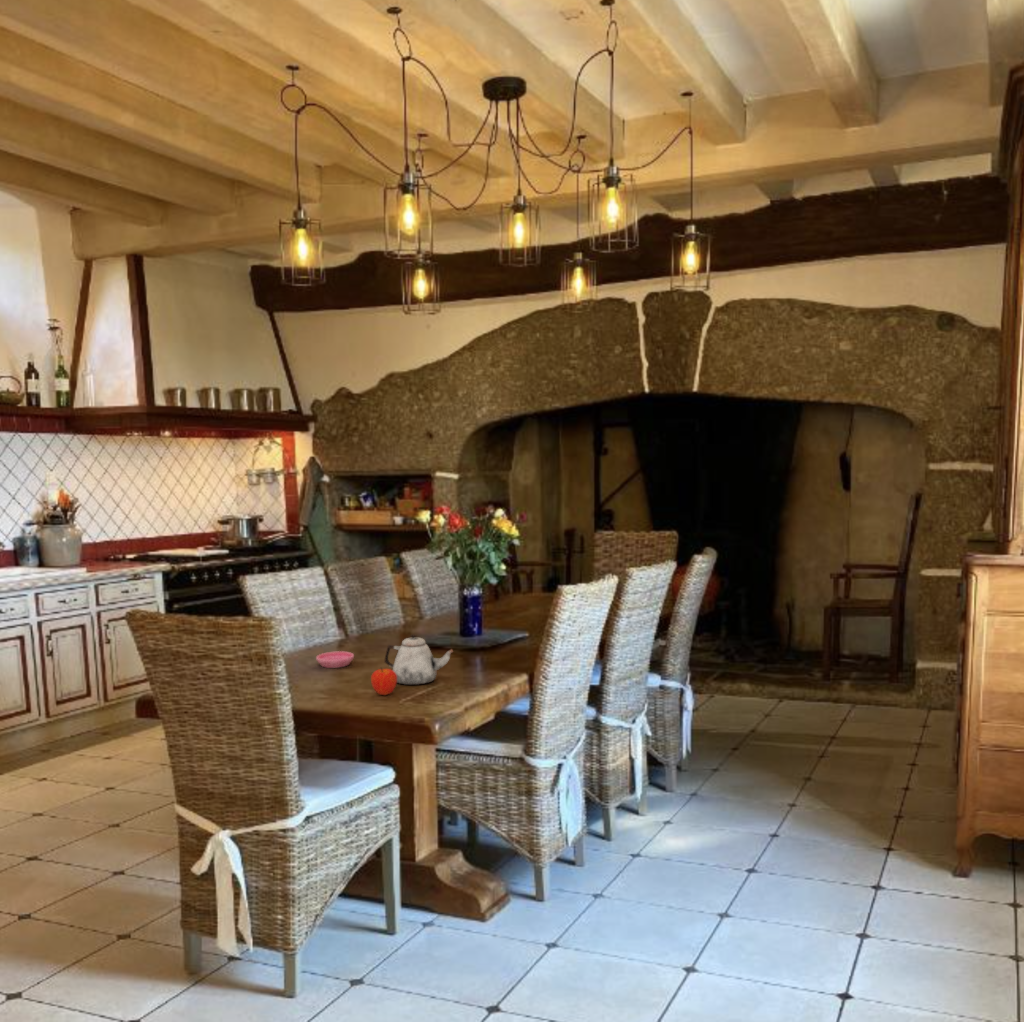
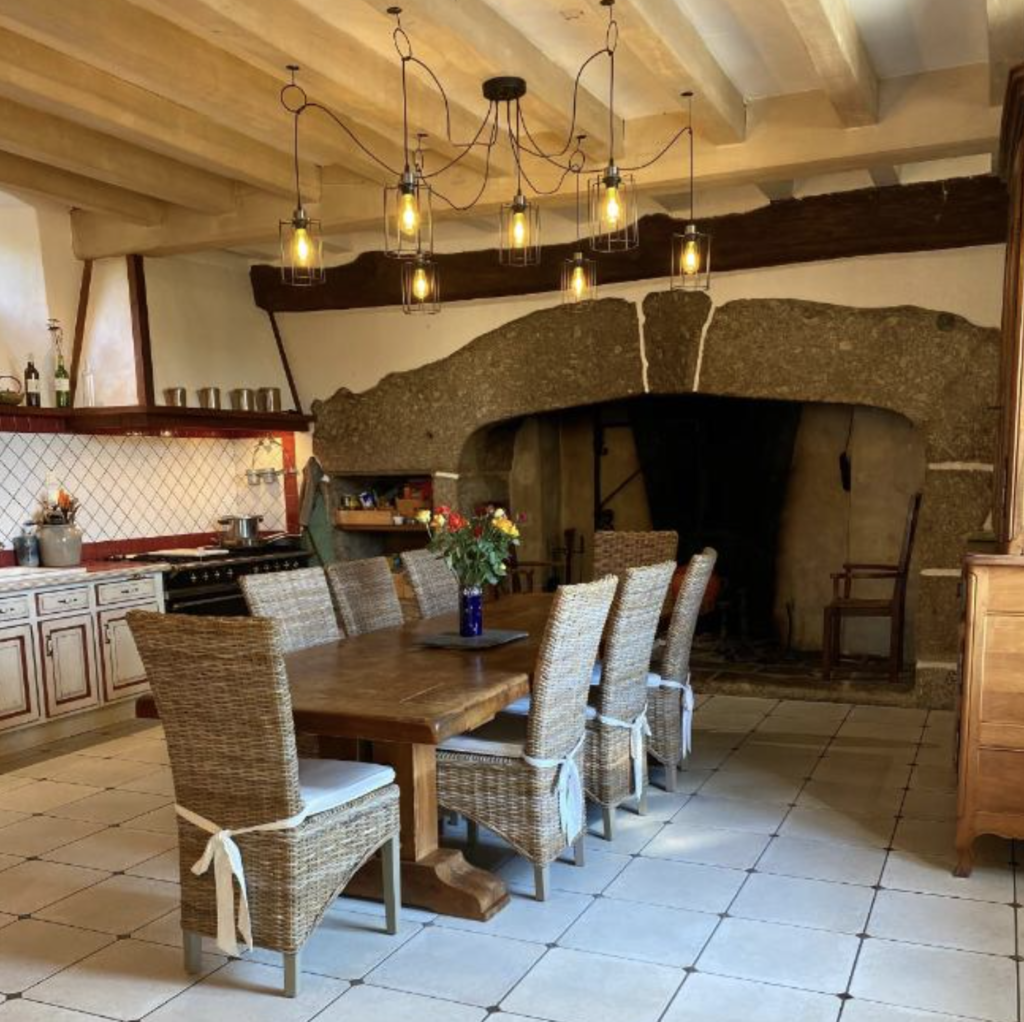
- saucer [315,650,355,669]
- fruit [370,666,397,696]
- teapot [383,633,454,686]
